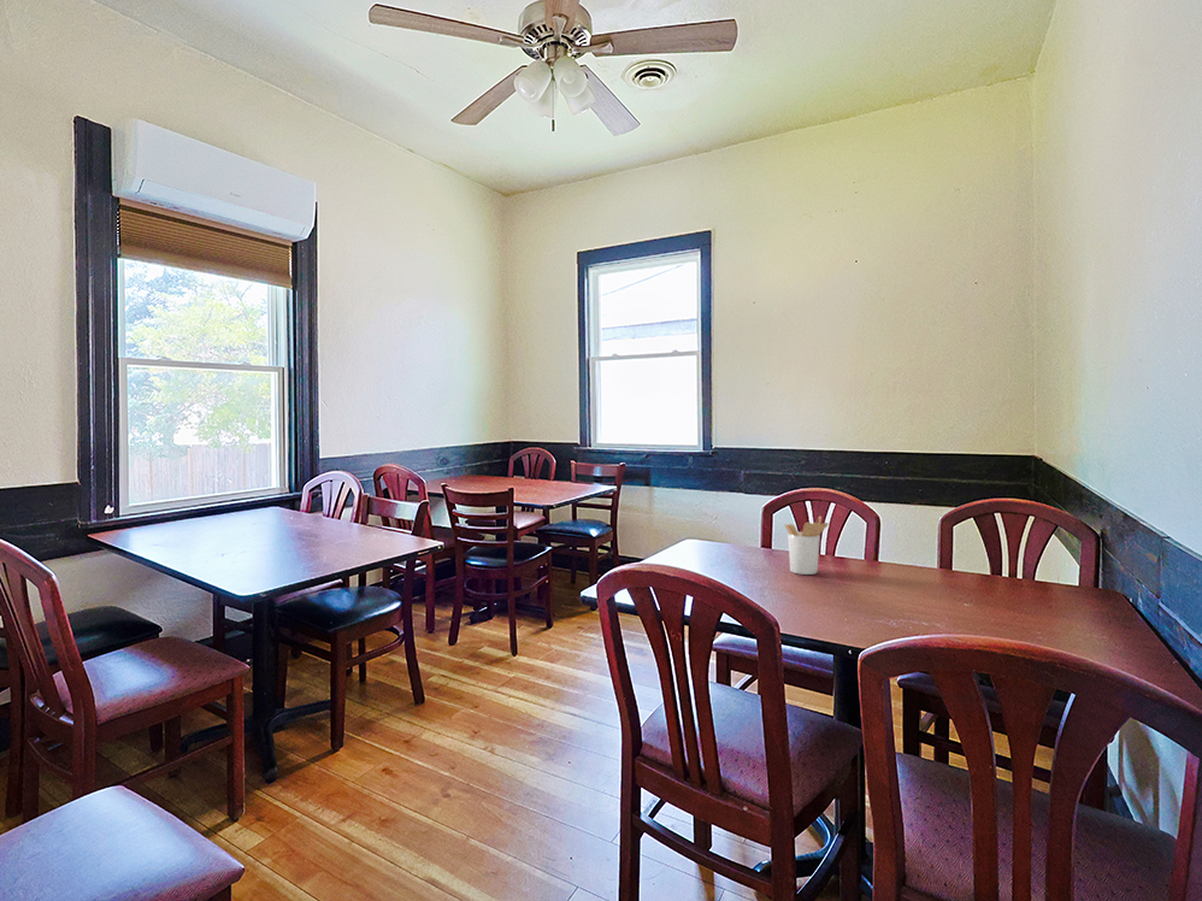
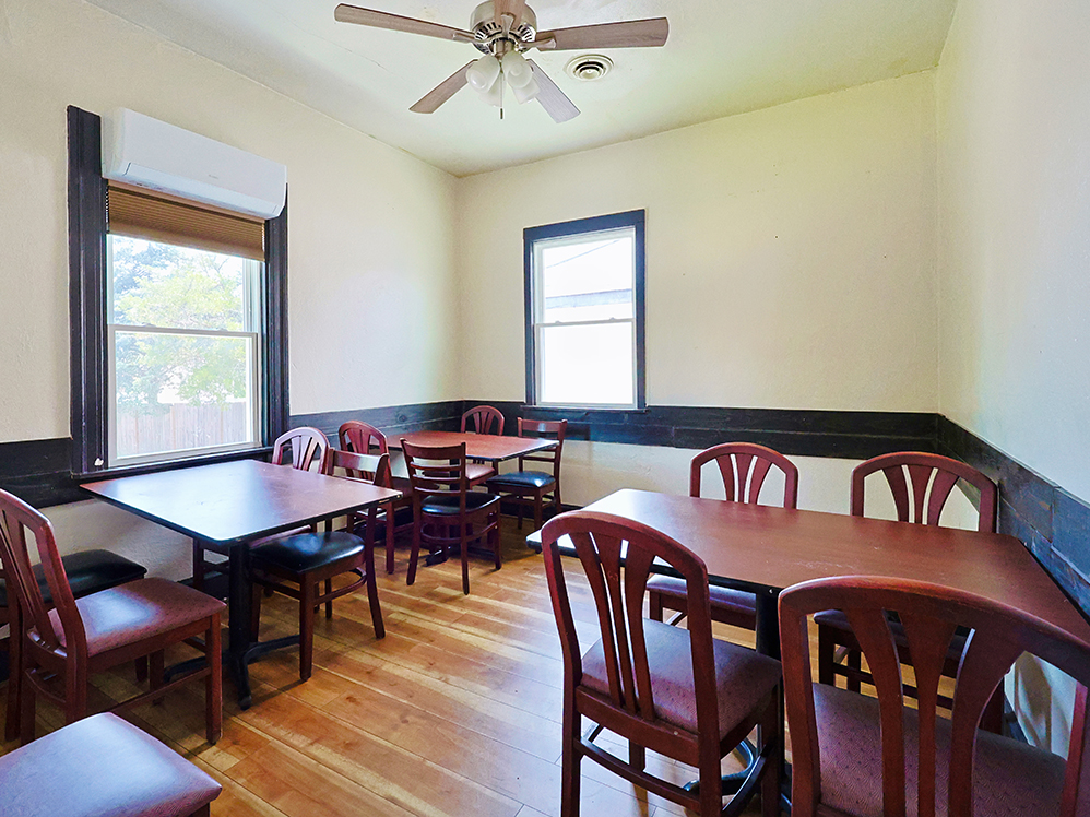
- utensil holder [784,514,830,576]
